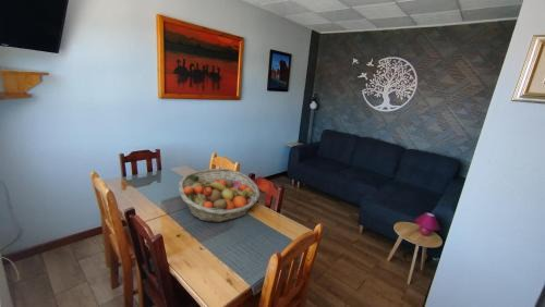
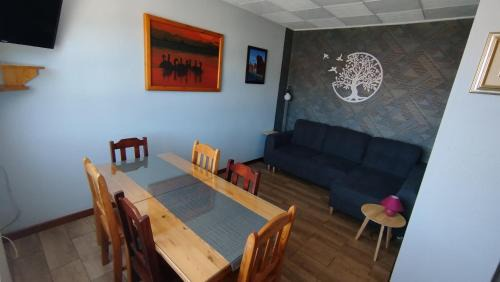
- fruit basket [178,168,261,223]
